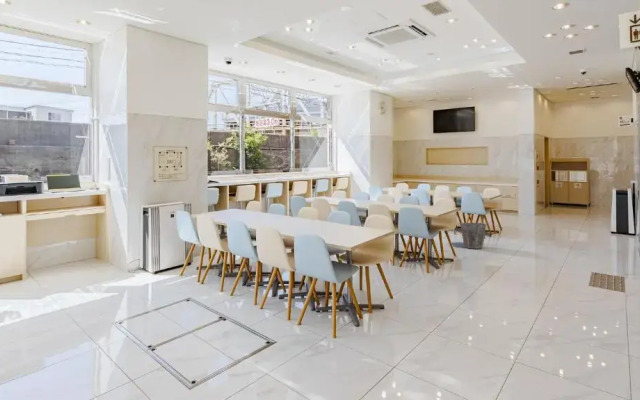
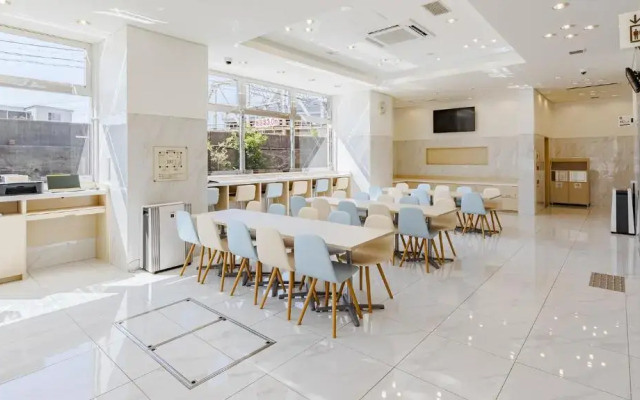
- waste bin [460,222,487,250]
